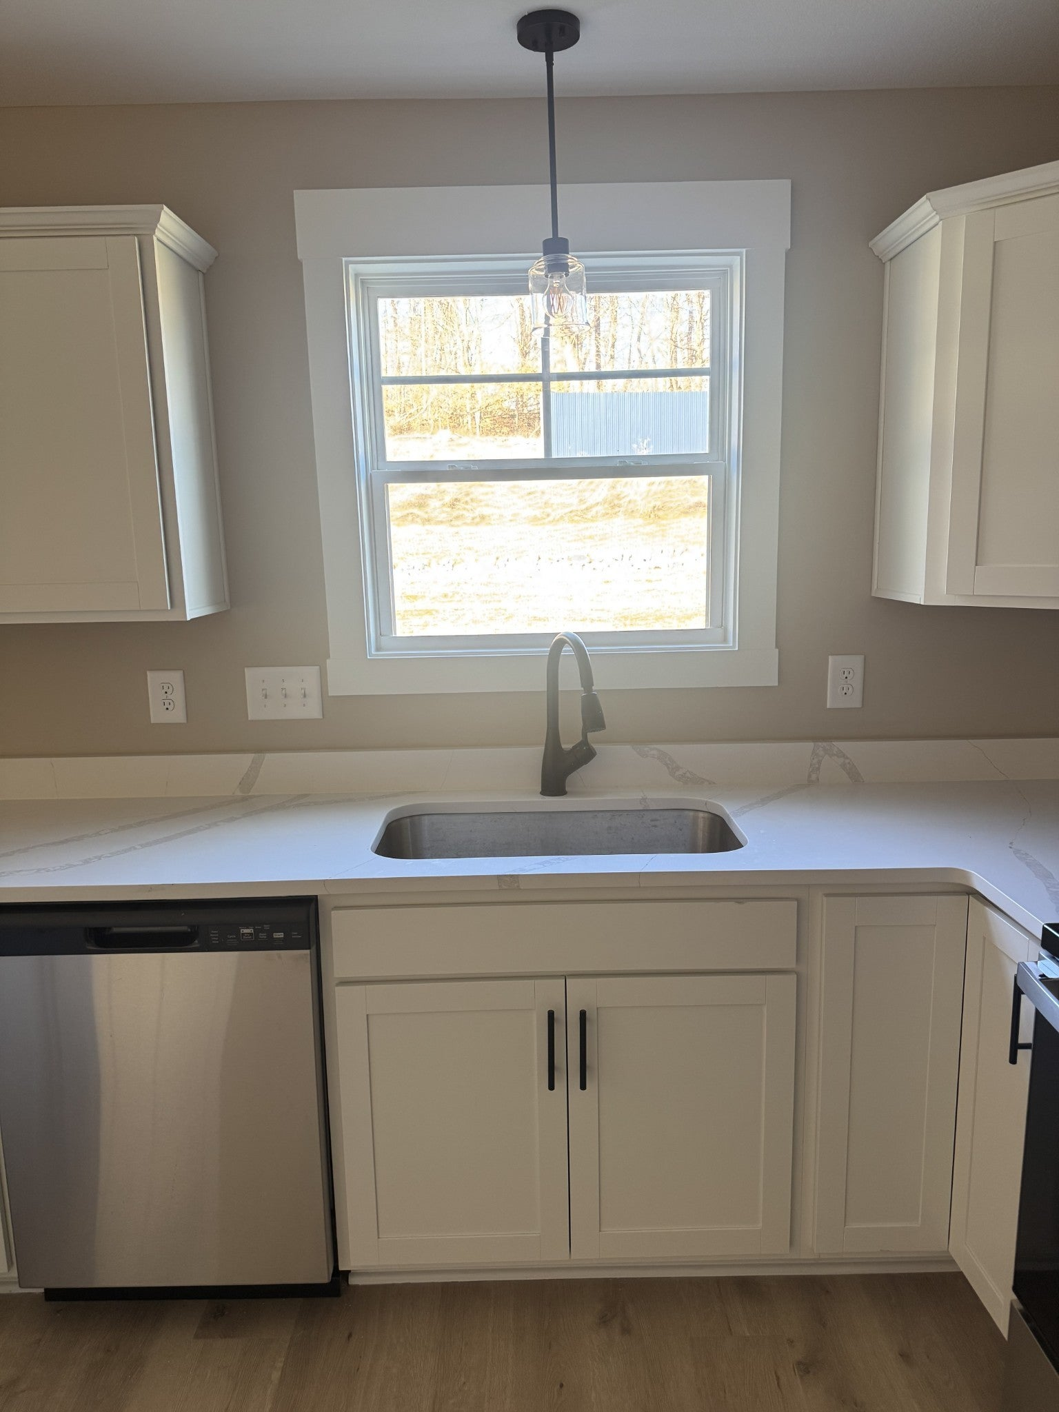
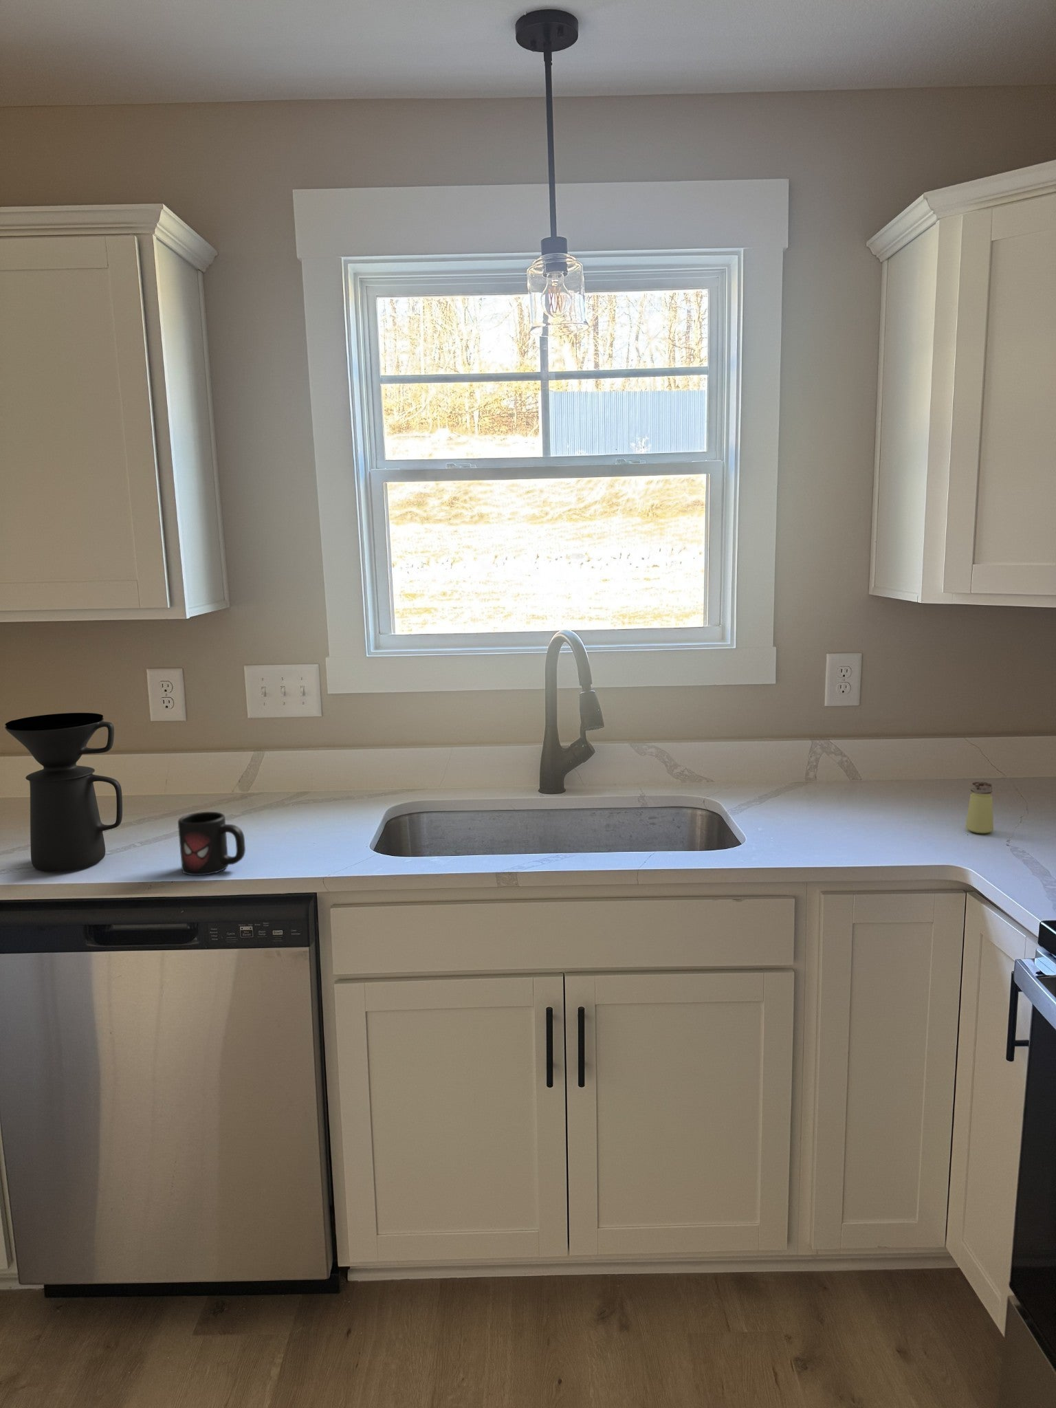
+ coffee maker [4,712,123,873]
+ saltshaker [965,780,994,834]
+ mug [177,812,246,876]
